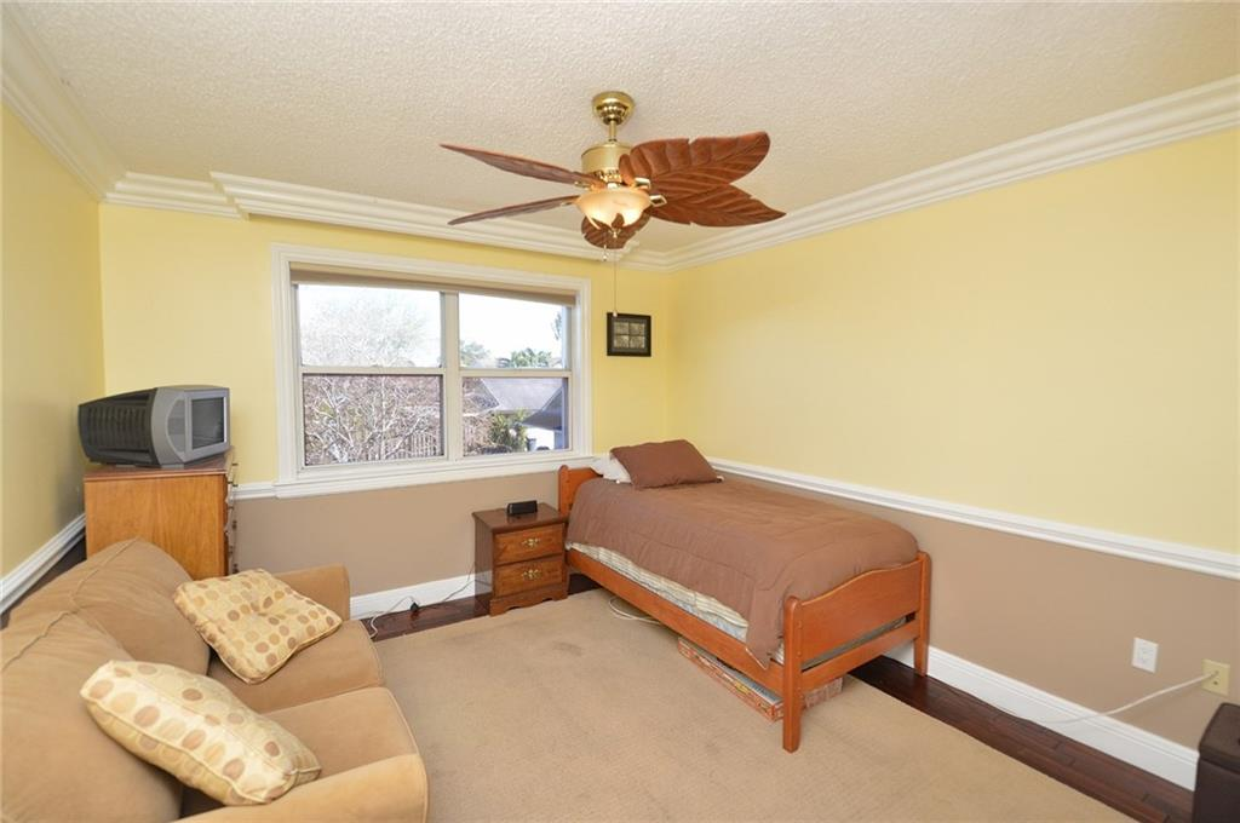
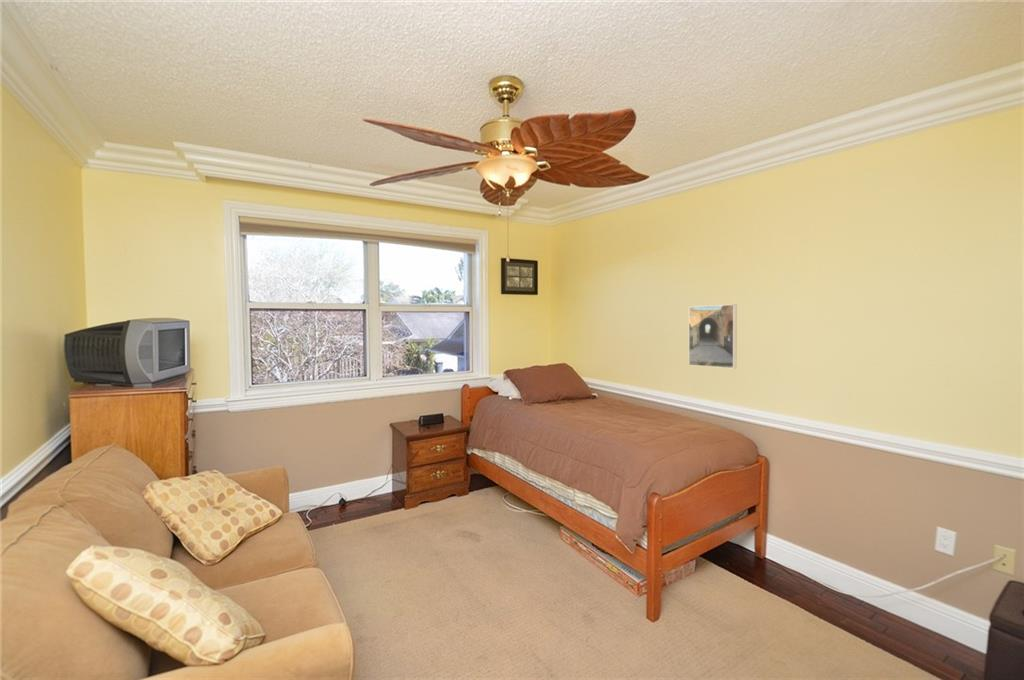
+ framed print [688,303,738,370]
